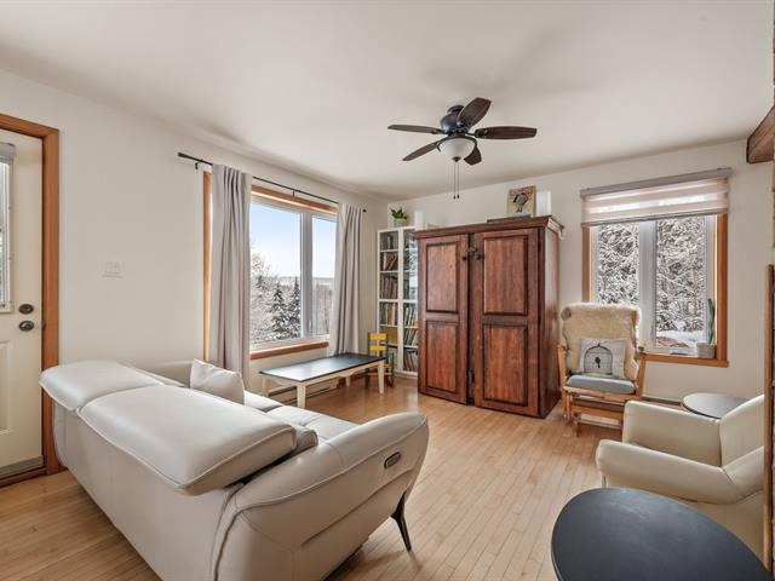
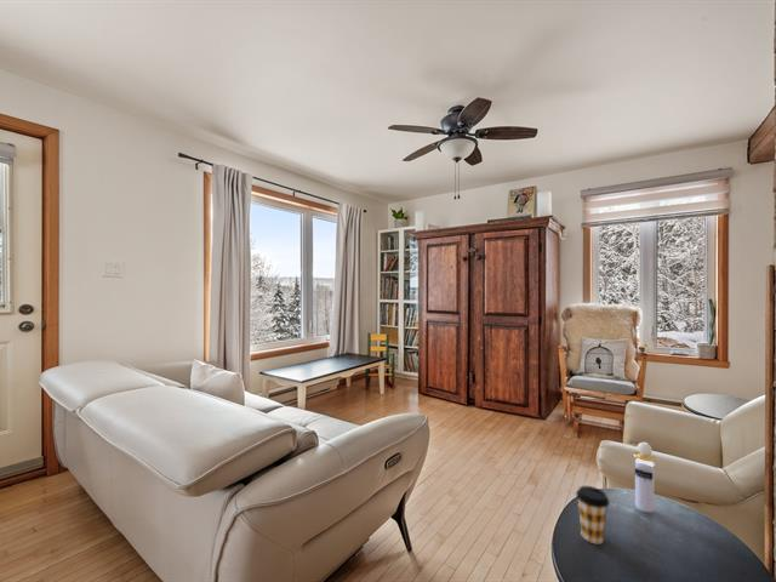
+ coffee cup [575,485,611,546]
+ perfume bottle [632,441,658,513]
